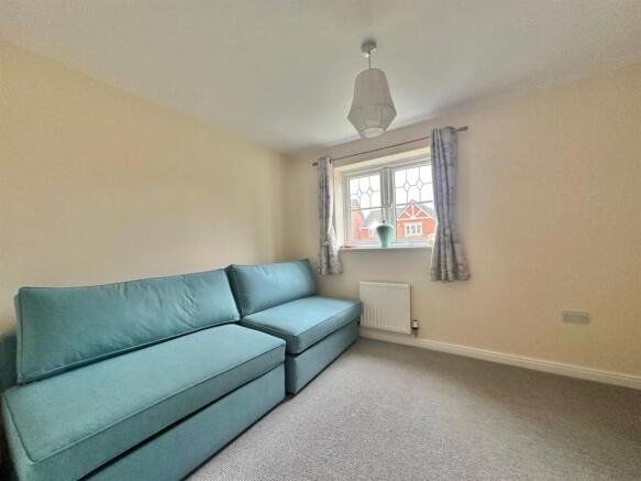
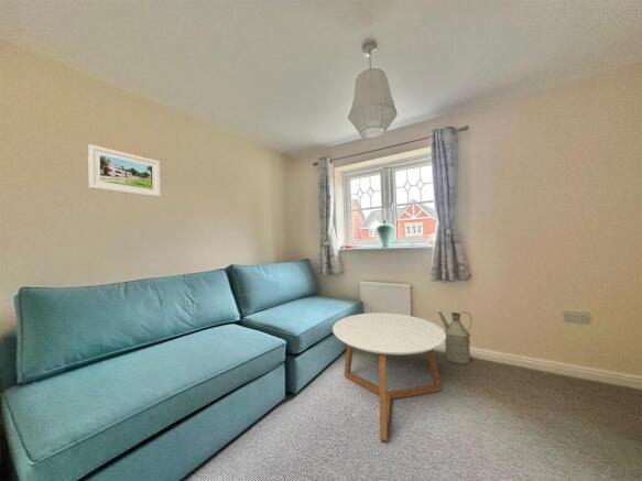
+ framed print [87,143,162,198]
+ coffee table [331,311,446,442]
+ watering can [437,310,472,365]
